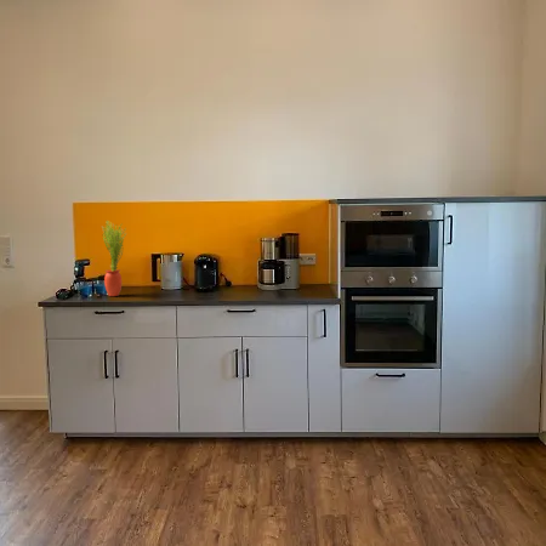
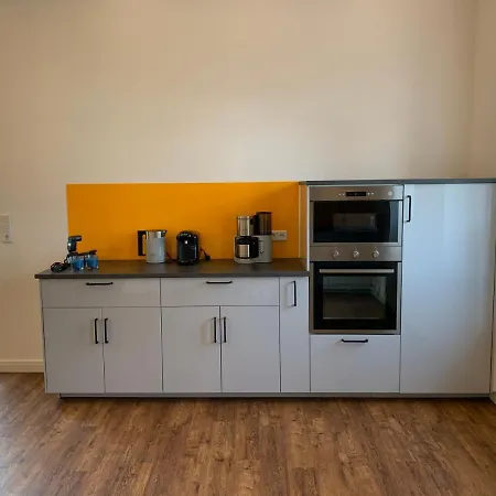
- potted plant [101,220,127,297]
